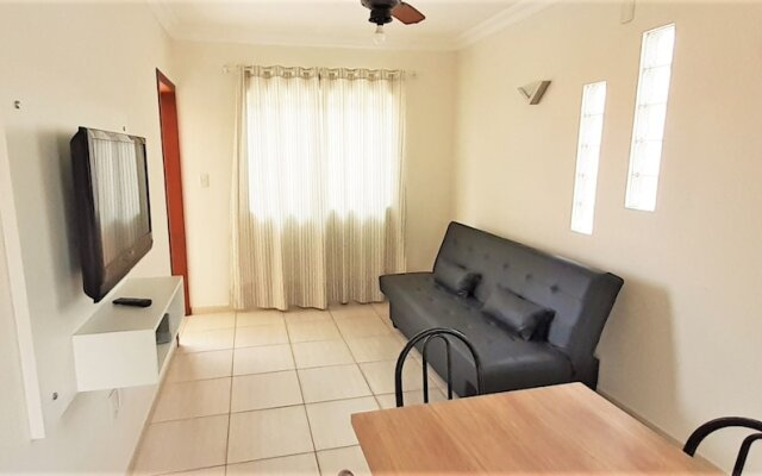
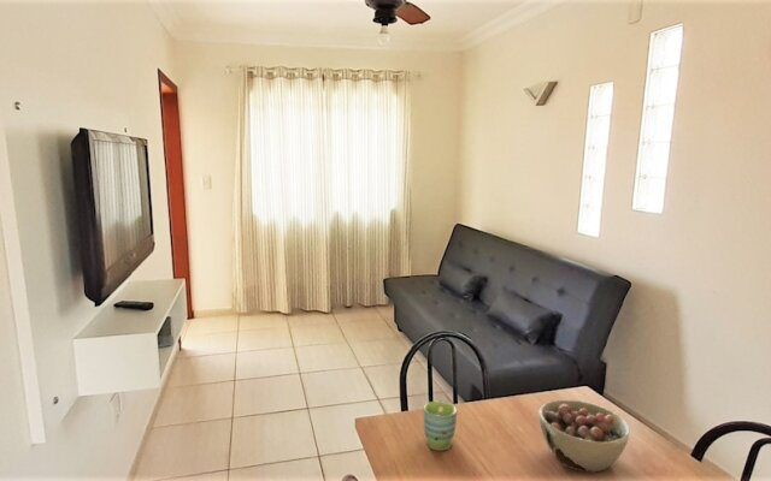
+ bowl [537,398,631,474]
+ mug [423,399,458,452]
